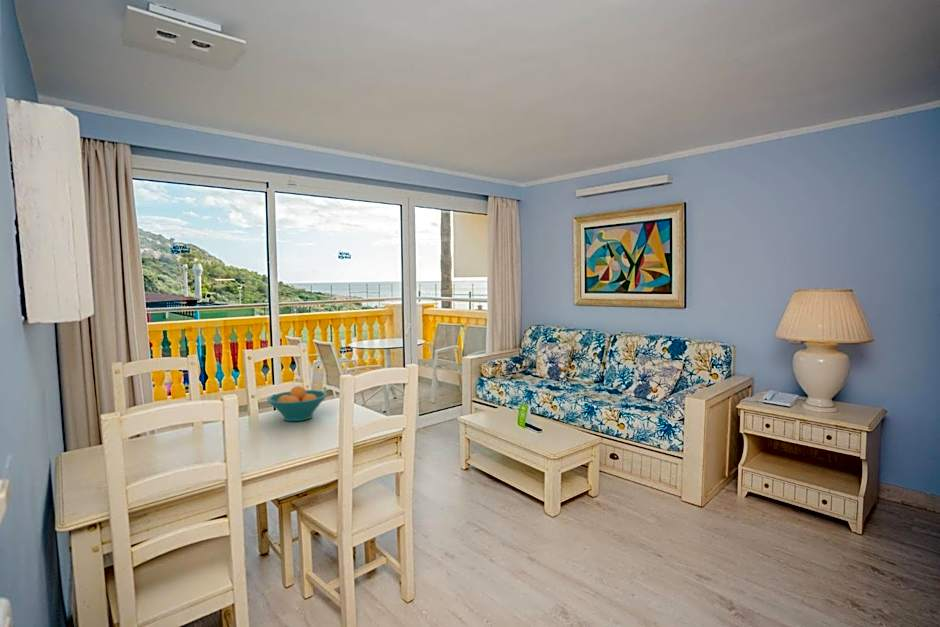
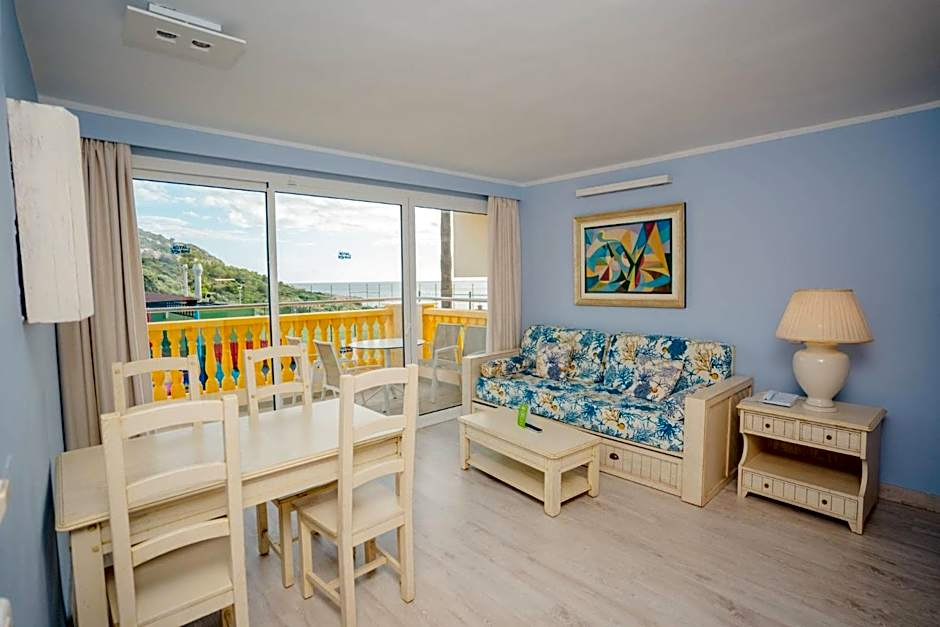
- fruit bowl [266,385,328,422]
